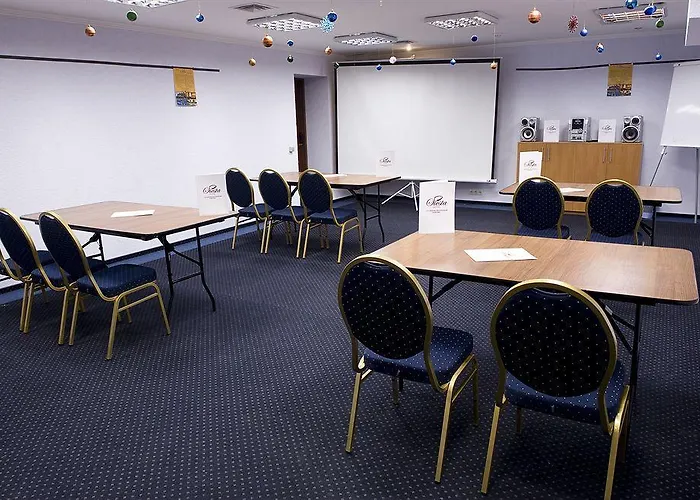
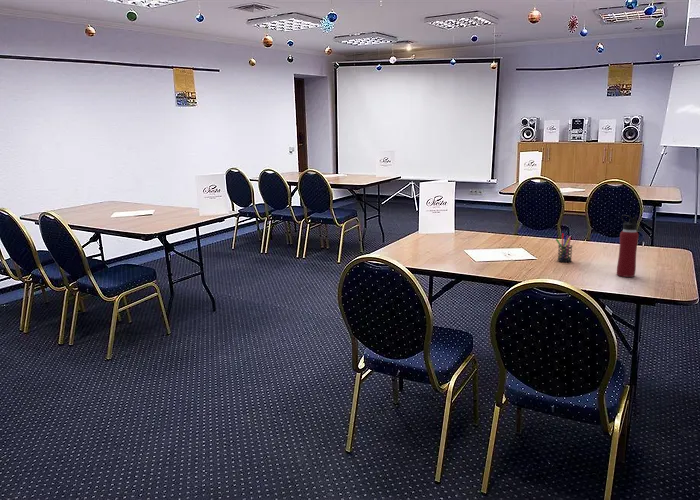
+ water bottle [616,214,640,278]
+ pen holder [555,232,573,263]
